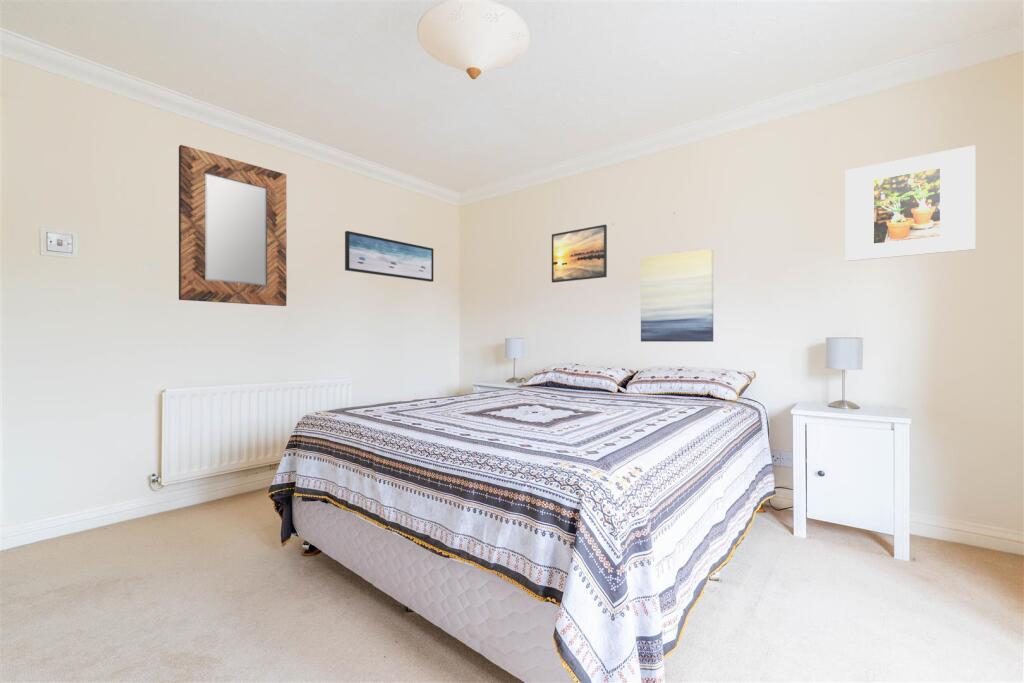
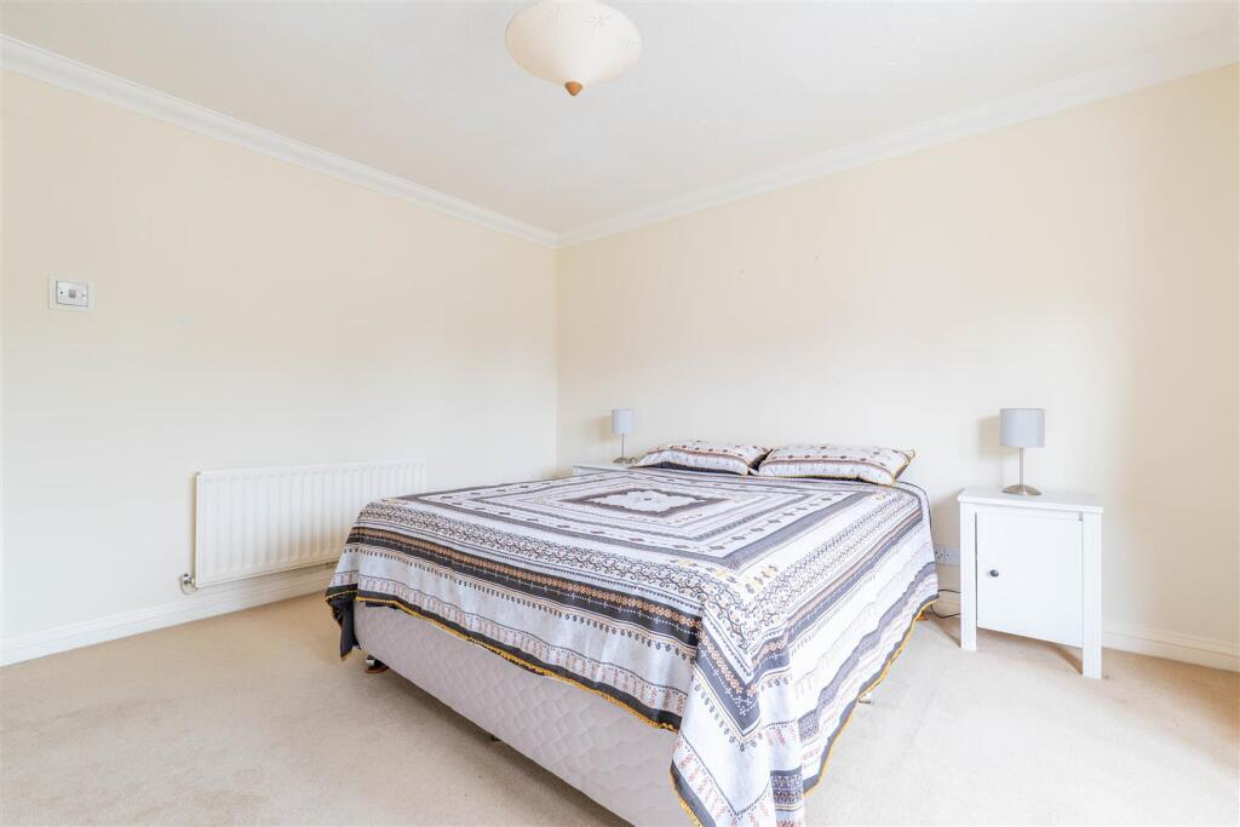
- wall art [640,249,714,343]
- home mirror [178,144,288,307]
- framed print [551,223,608,284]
- wall art [344,230,434,283]
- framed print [844,144,976,262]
